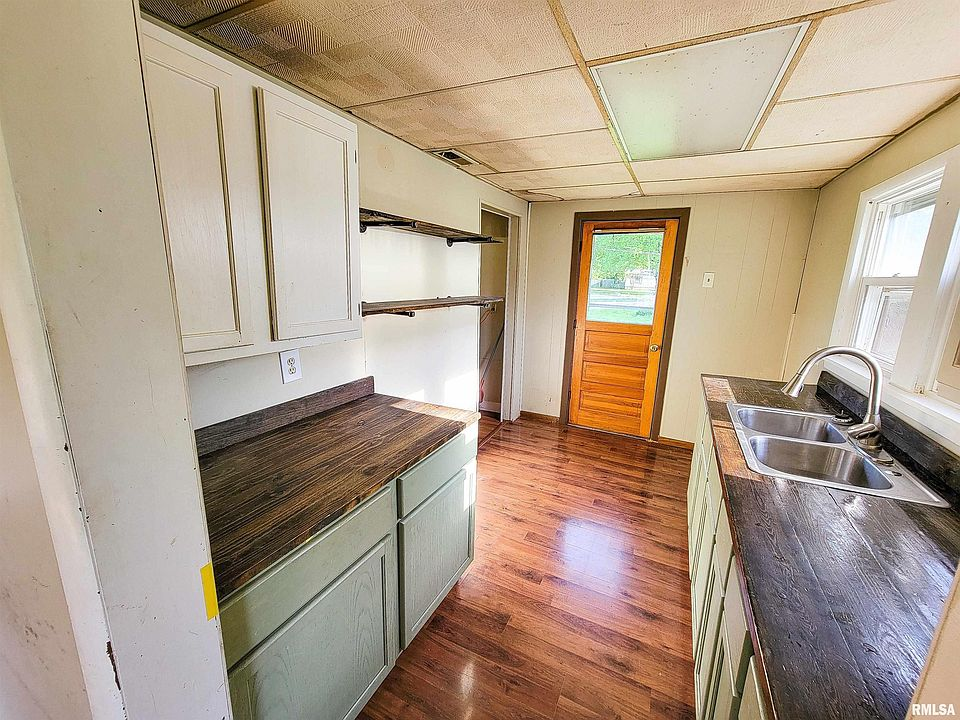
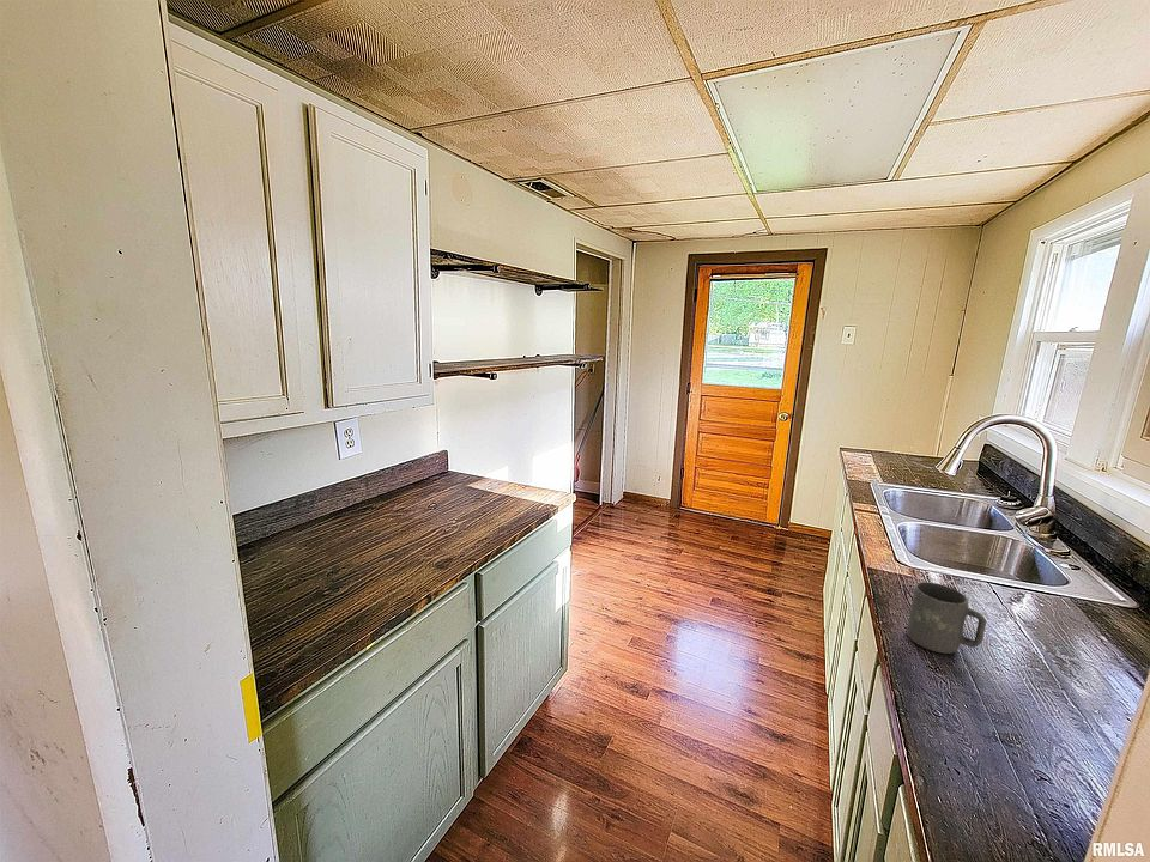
+ mug [906,581,987,655]
